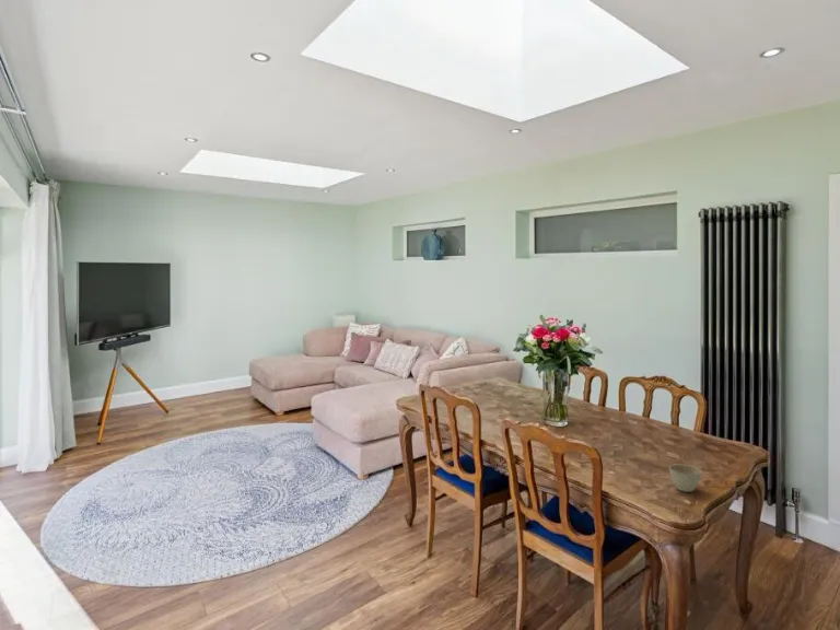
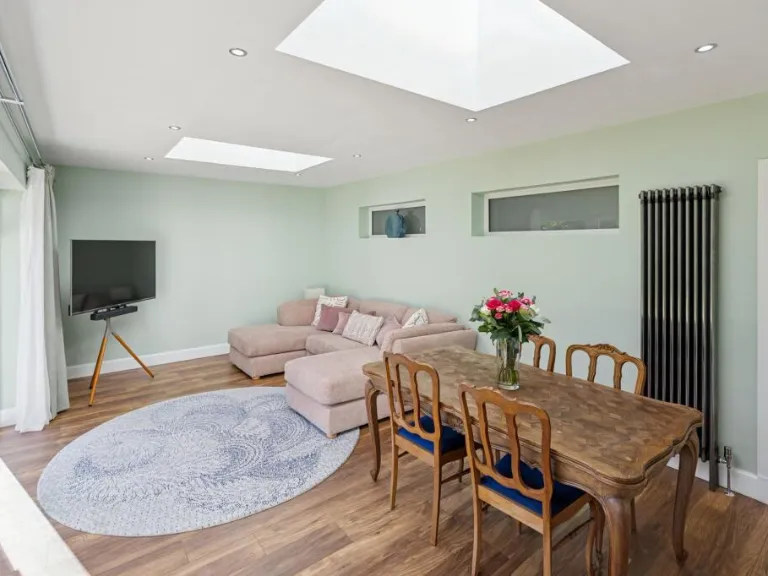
- flower pot [668,464,703,493]
